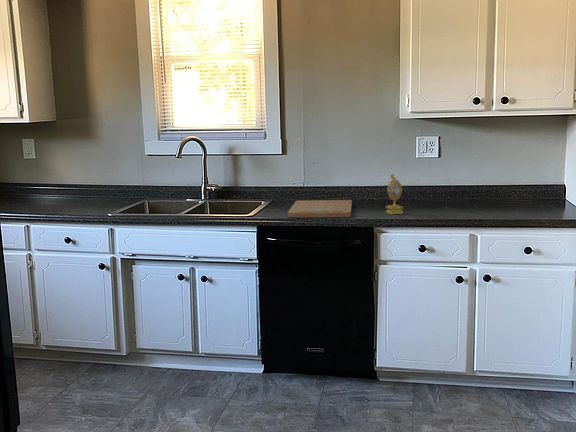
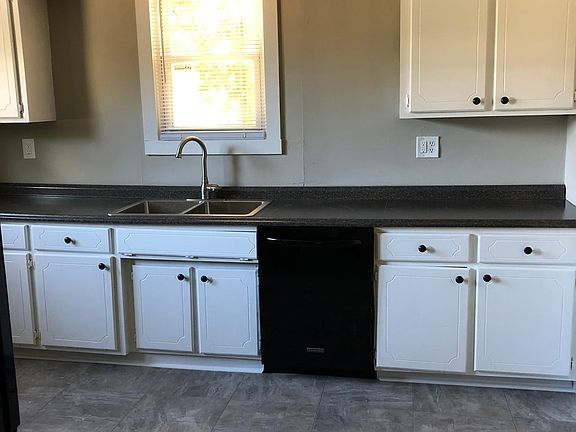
- decorative egg [385,173,404,215]
- cutting board [287,199,353,218]
